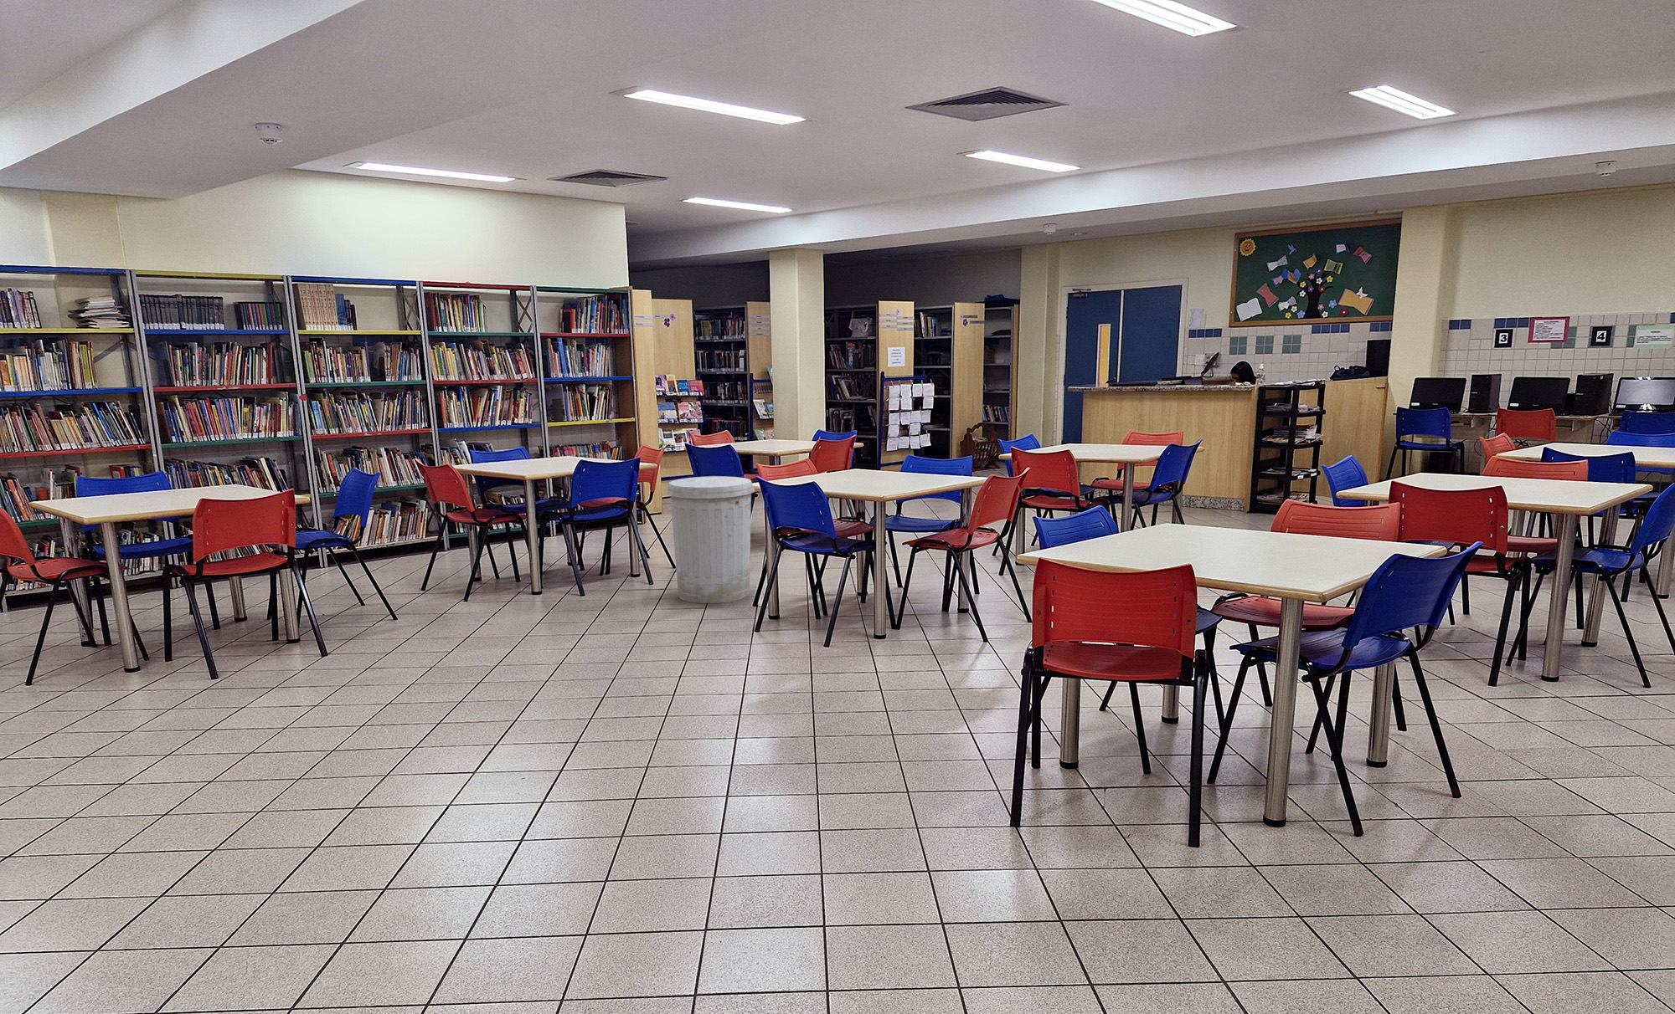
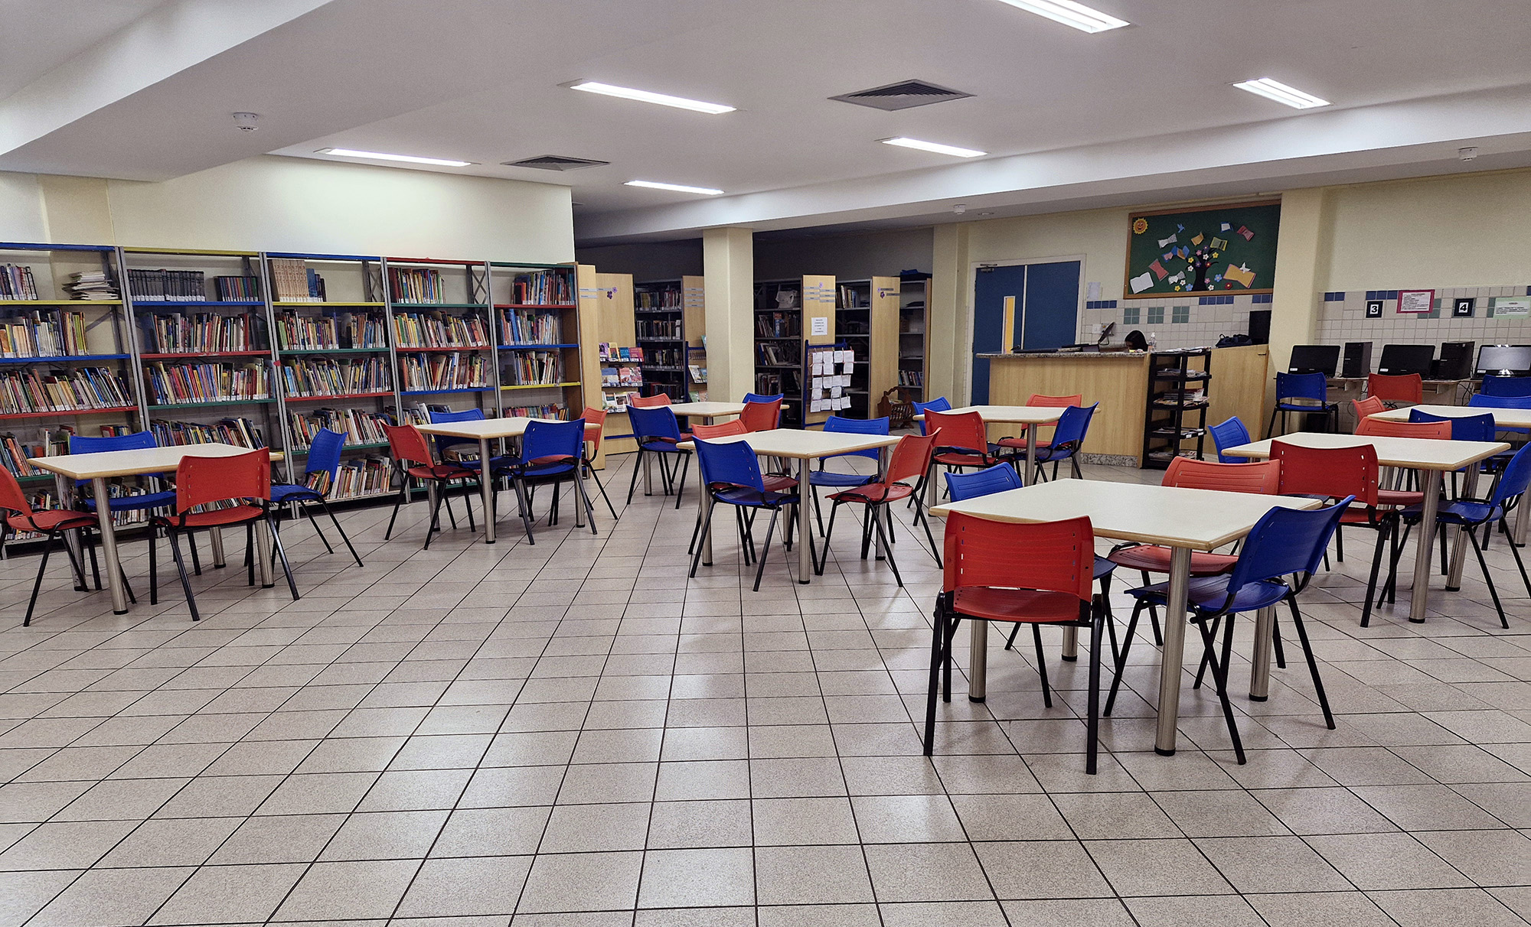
- trash can [665,475,755,604]
